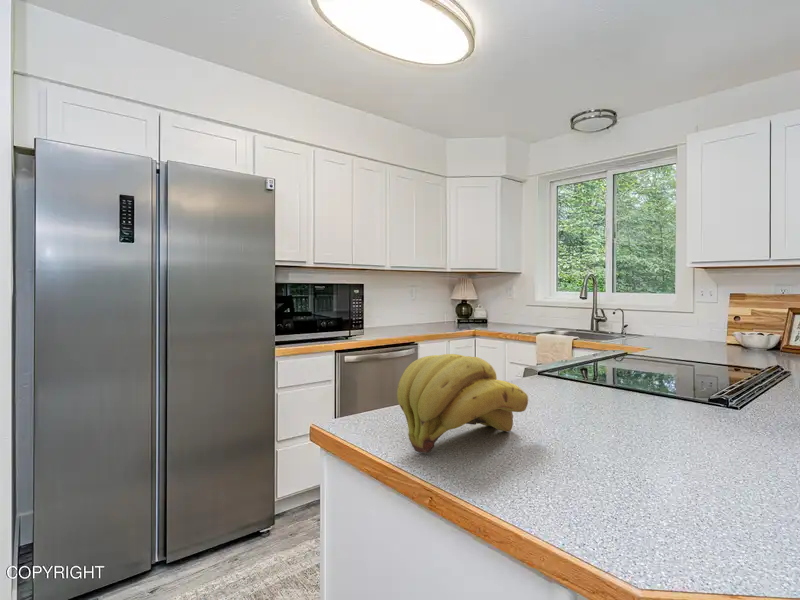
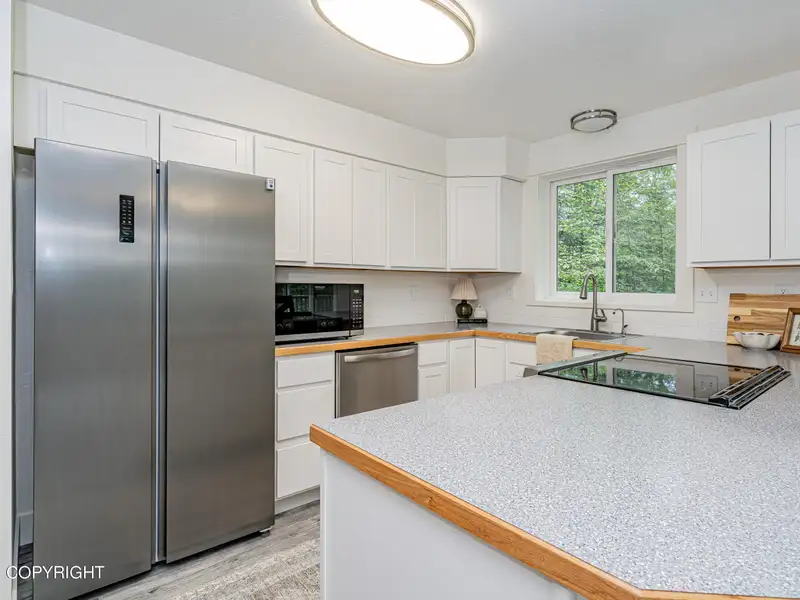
- banana bunch [396,353,529,454]
